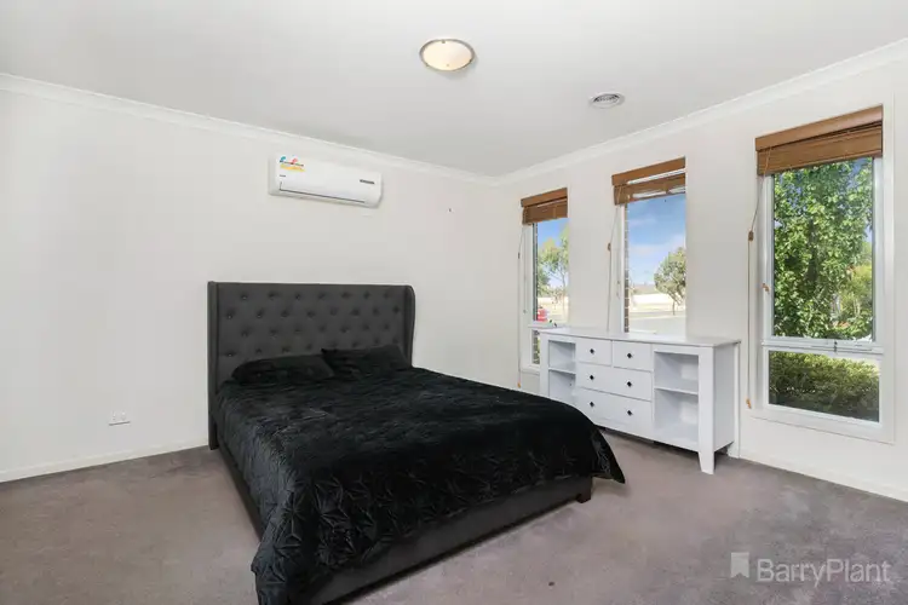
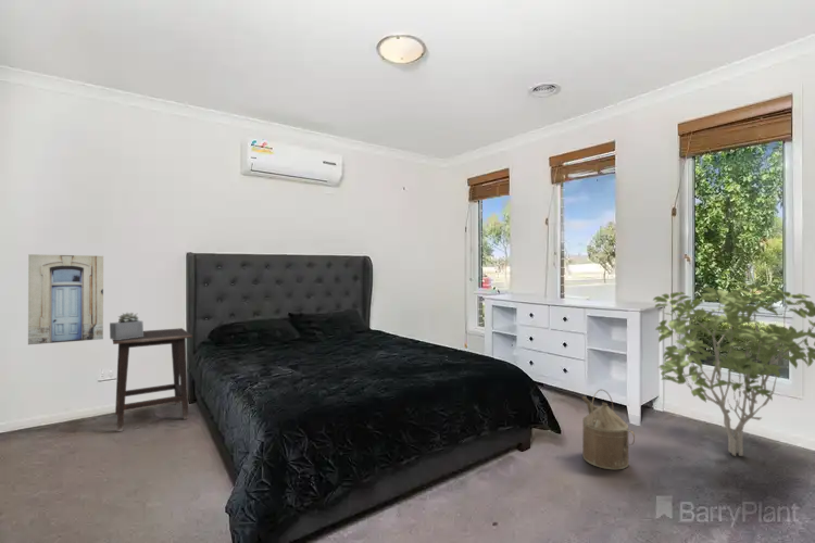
+ watering can [581,389,636,470]
+ succulent plant [109,311,145,340]
+ shrub [652,282,815,457]
+ side table [112,327,193,432]
+ wall art [27,253,104,345]
